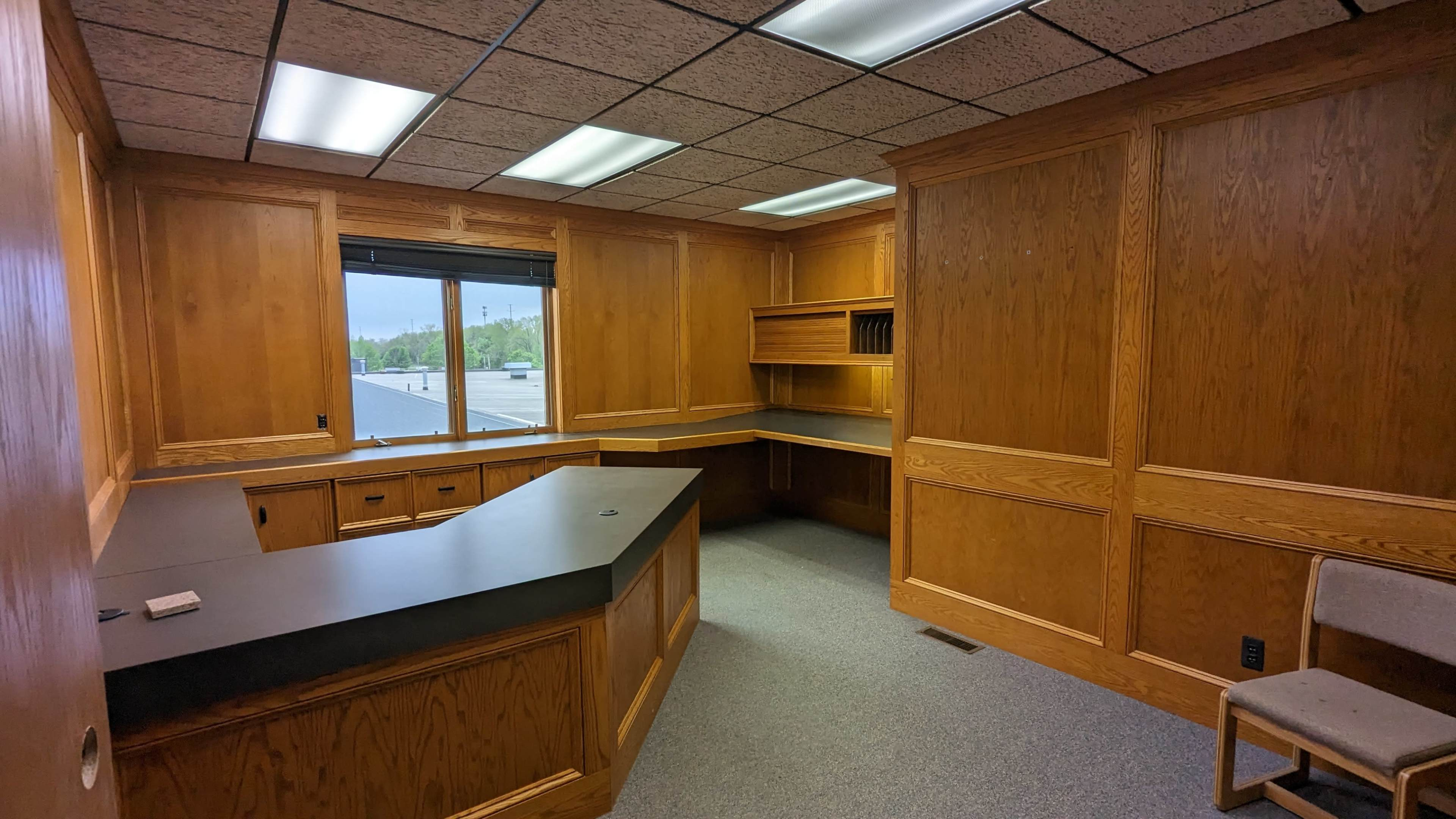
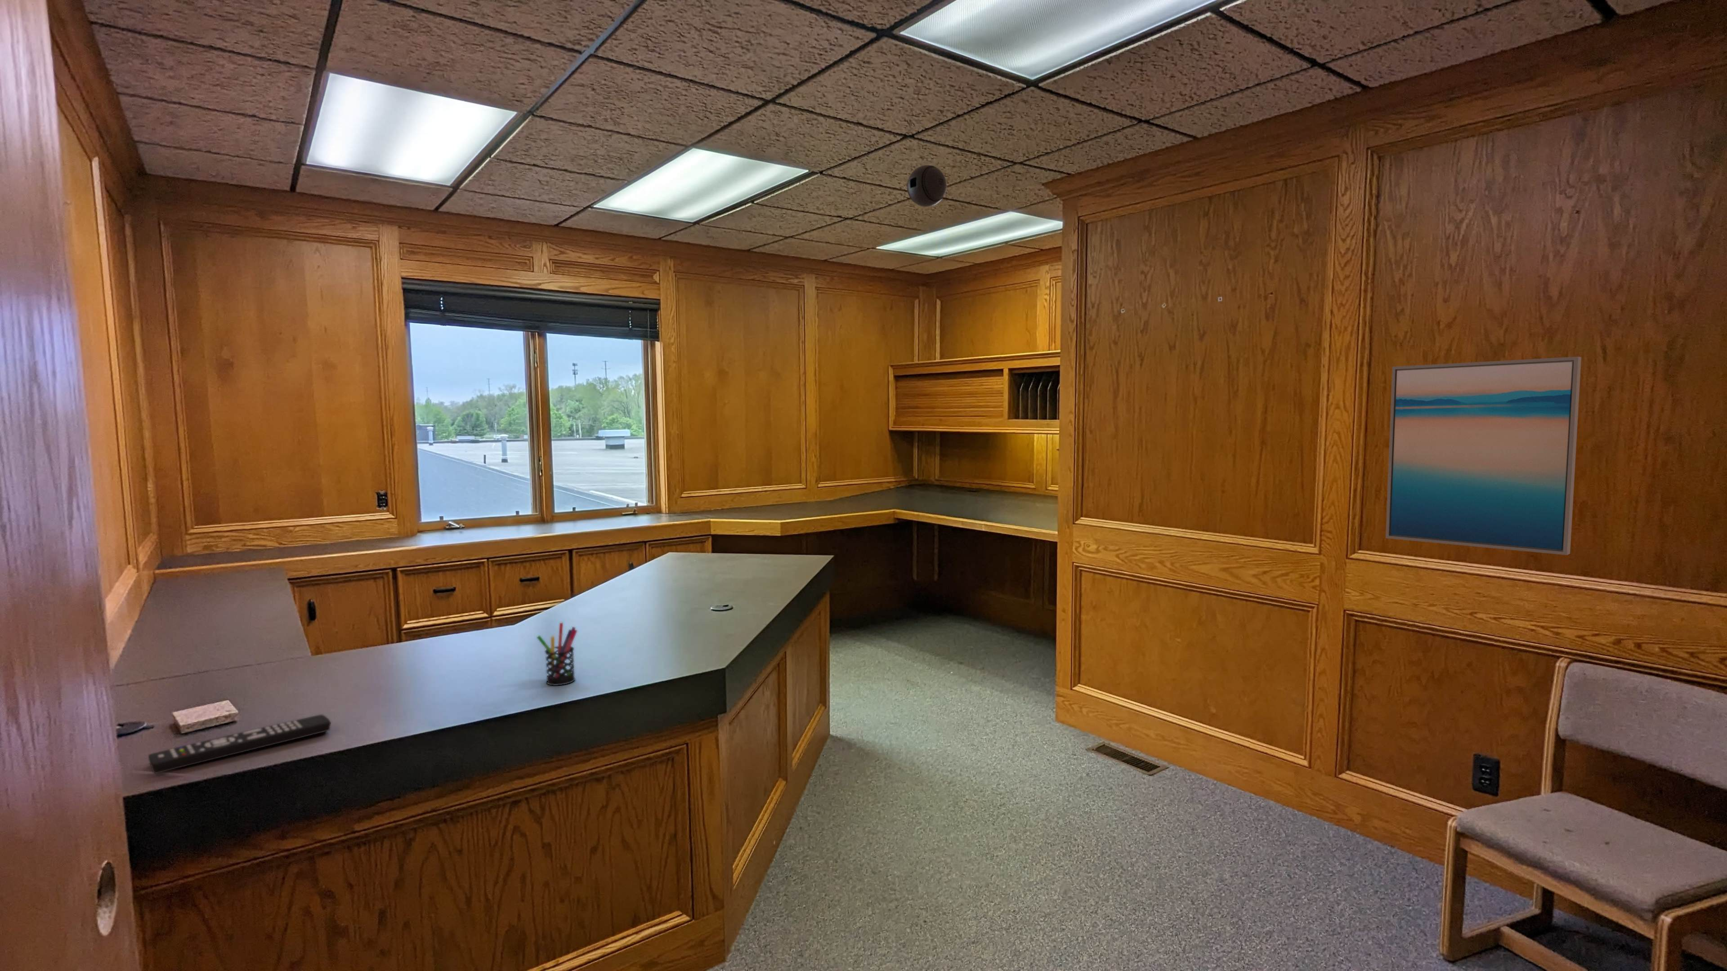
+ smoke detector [906,165,948,207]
+ pen holder [536,622,578,686]
+ wall art [1385,356,1582,556]
+ remote control [148,714,331,774]
